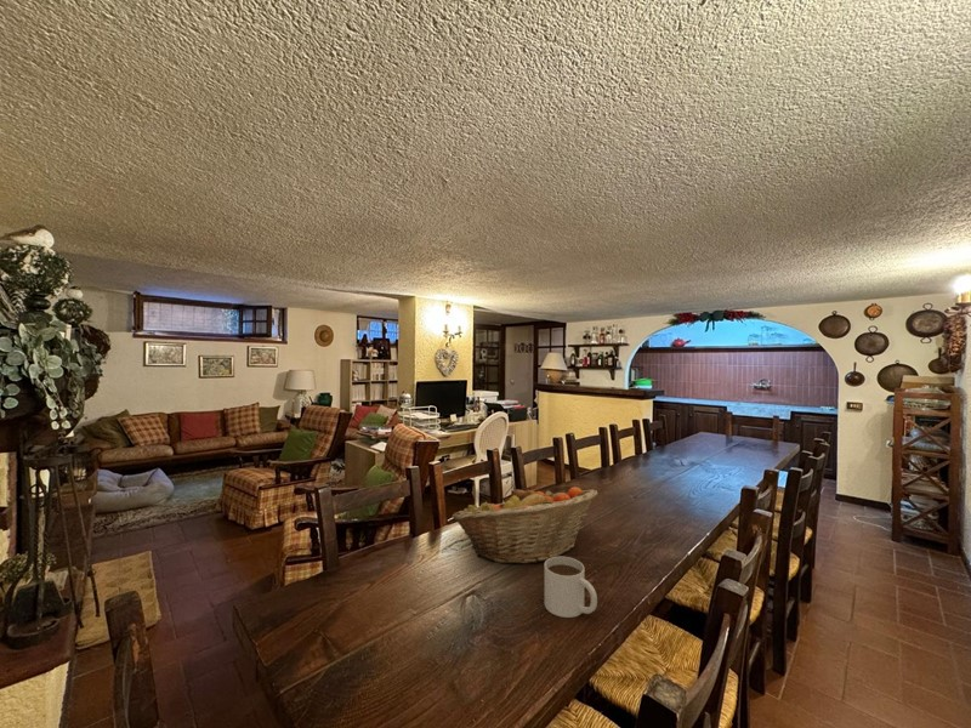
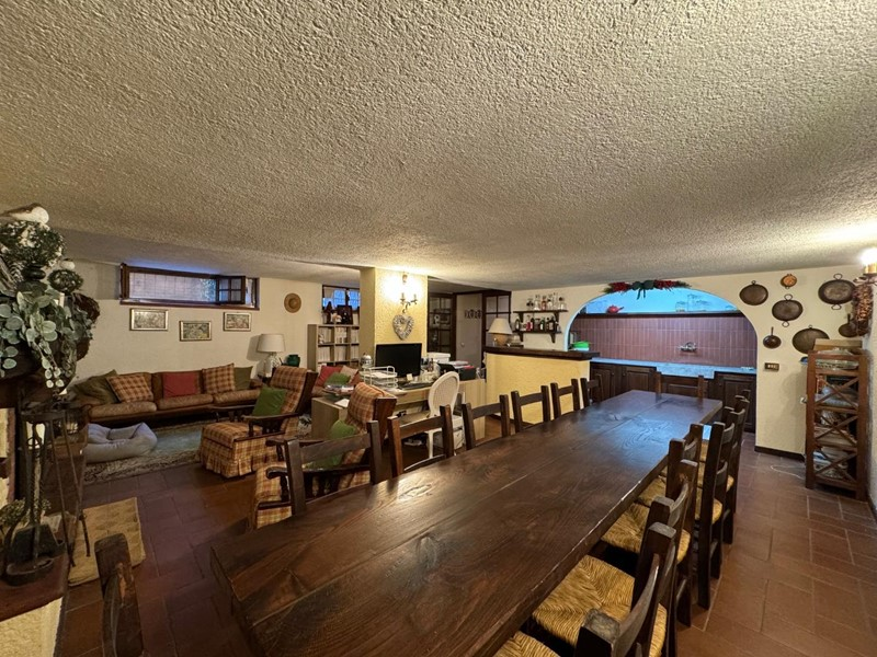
- mug [544,556,598,619]
- fruit basket [452,485,598,565]
